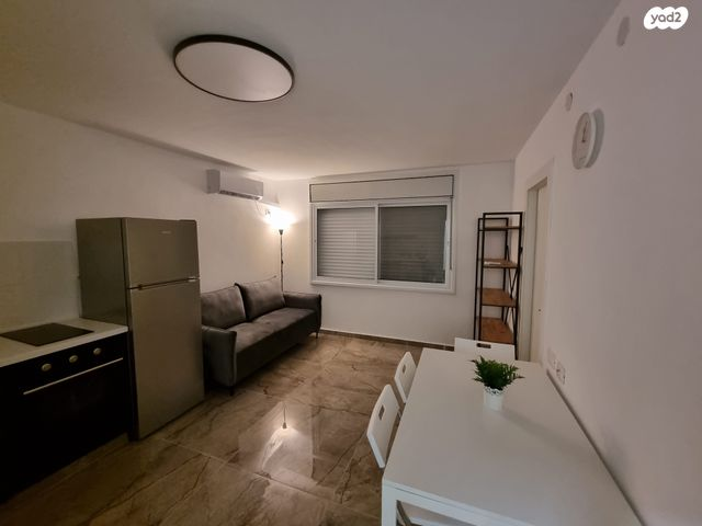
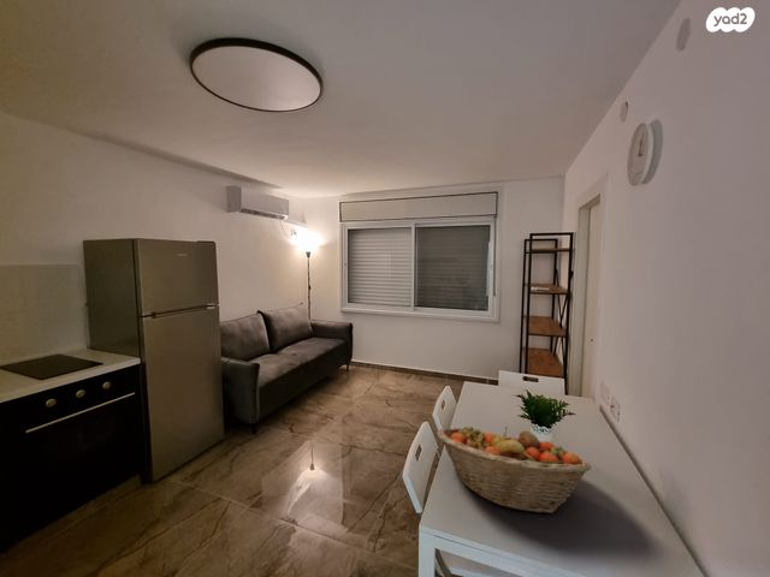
+ fruit basket [436,426,592,514]
